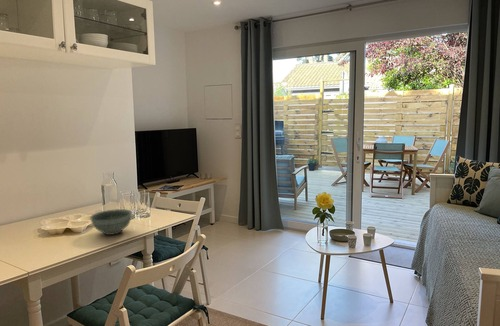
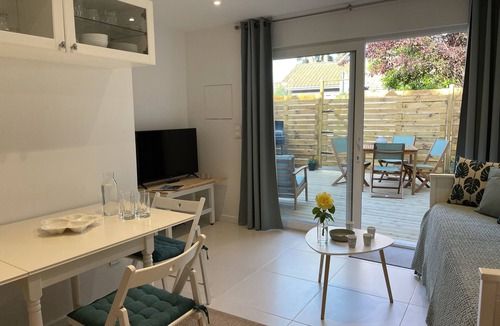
- bowl [89,208,133,236]
